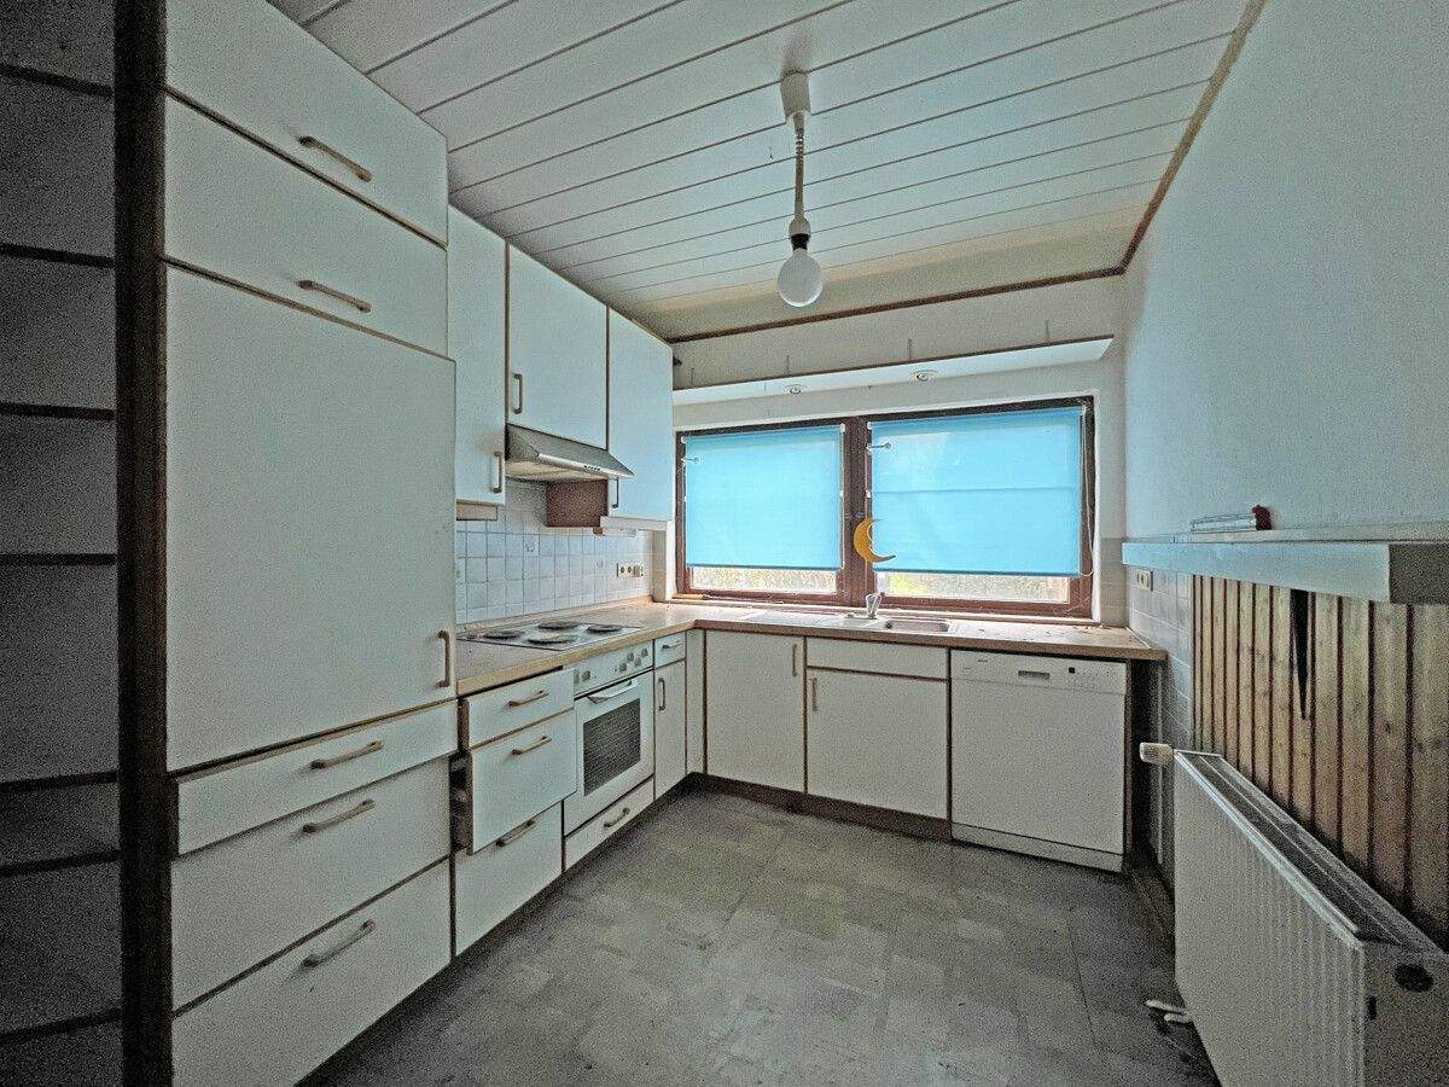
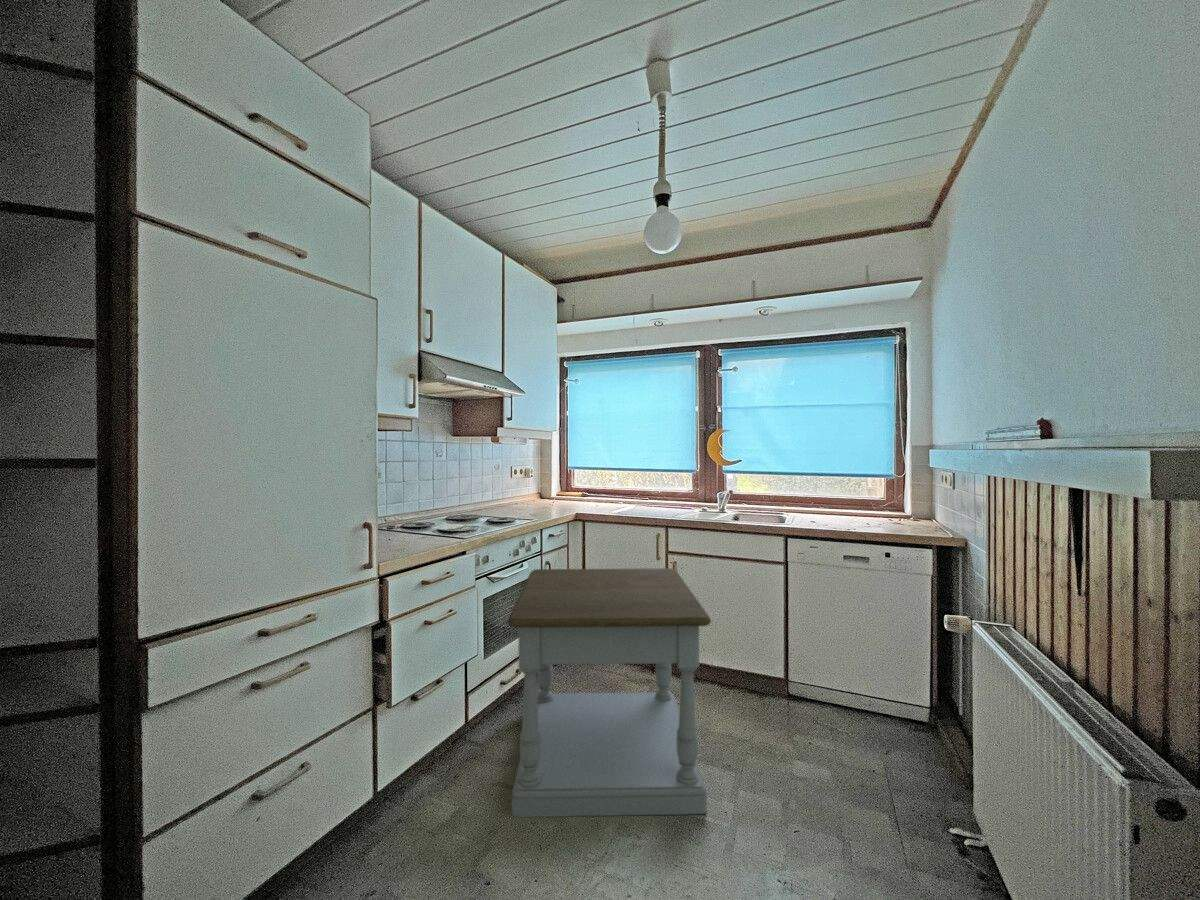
+ side table [506,567,712,818]
